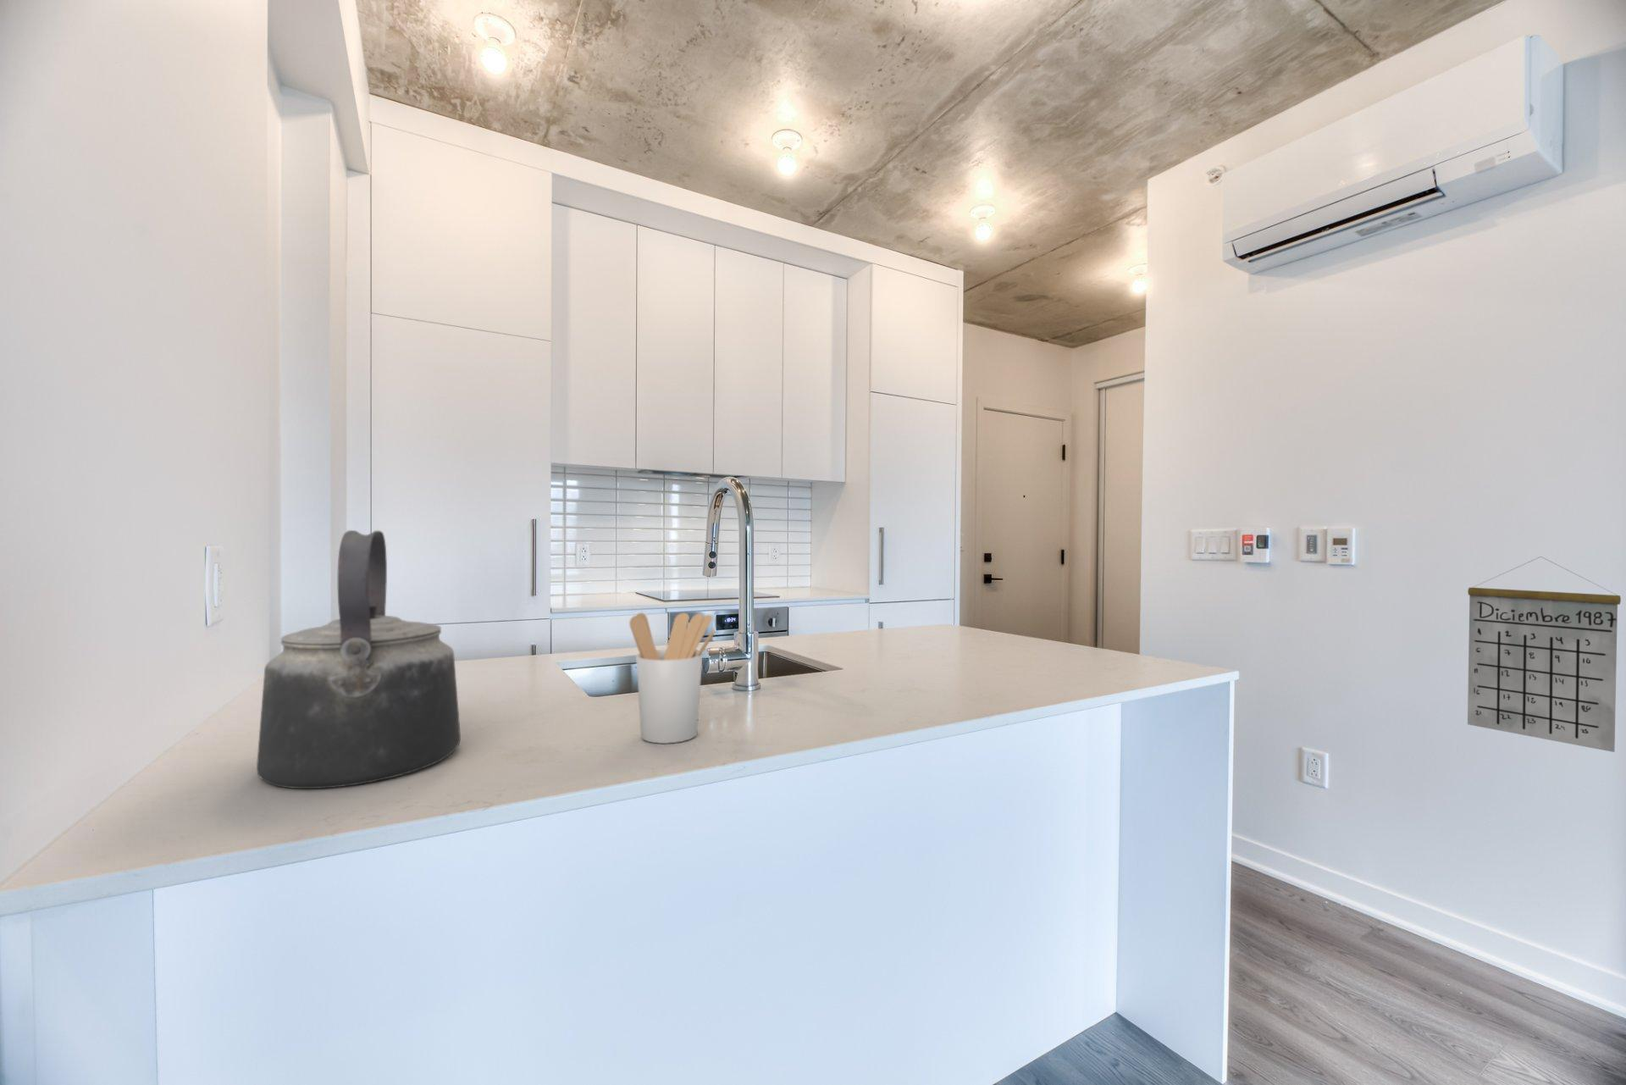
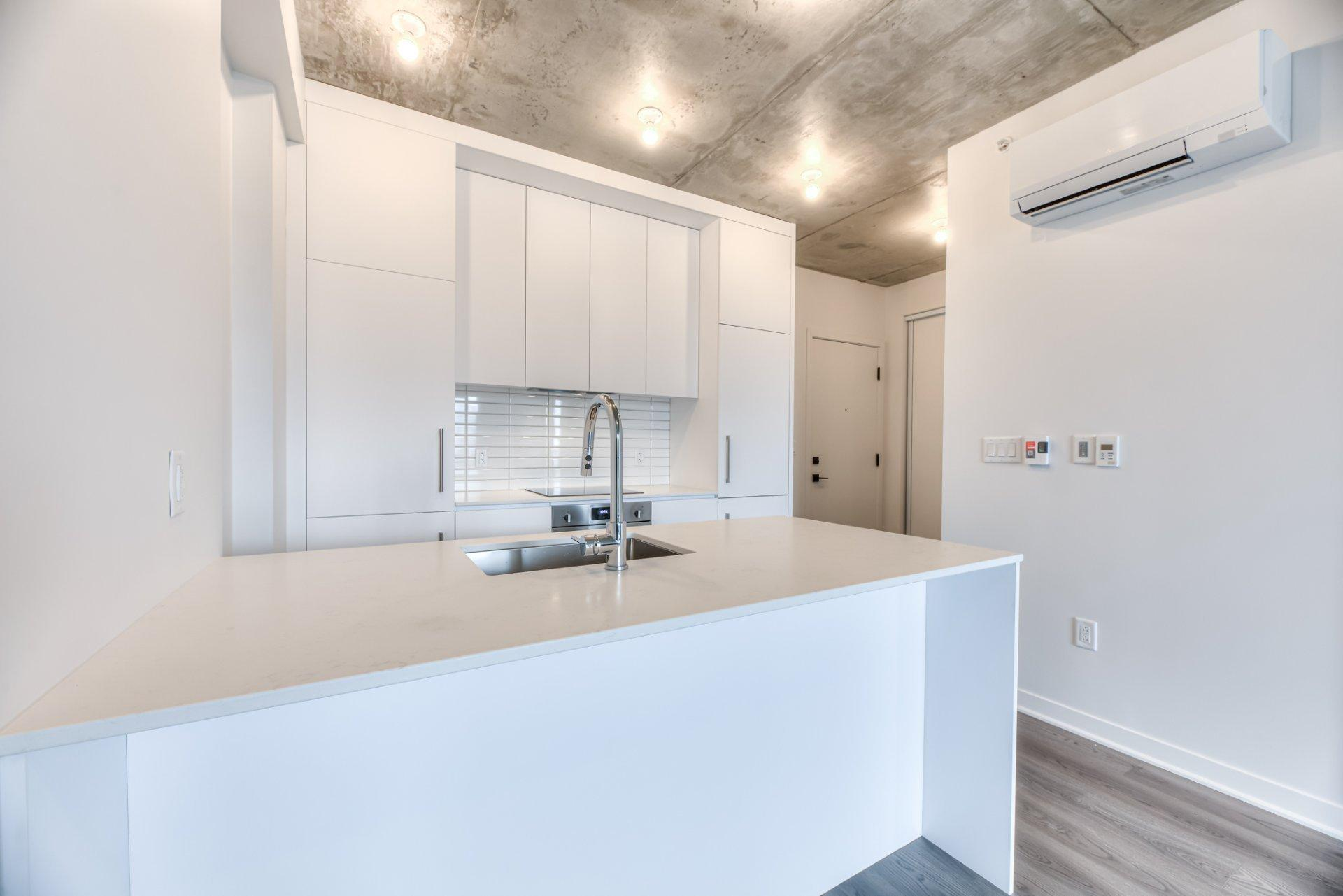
- utensil holder [628,612,717,745]
- kettle [255,529,461,790]
- calendar [1466,556,1622,753]
